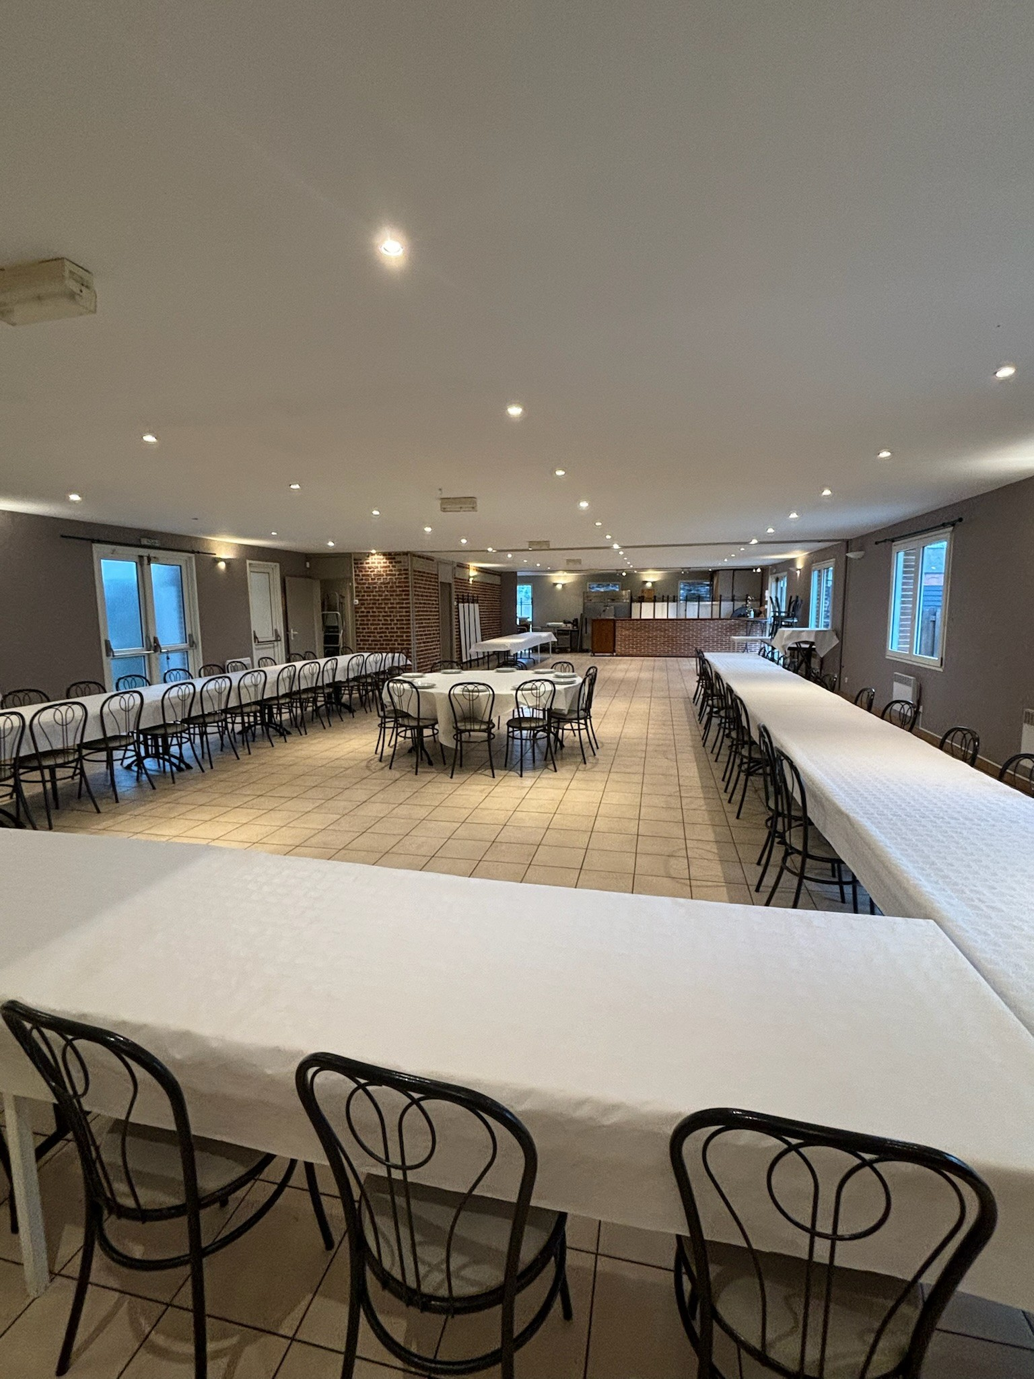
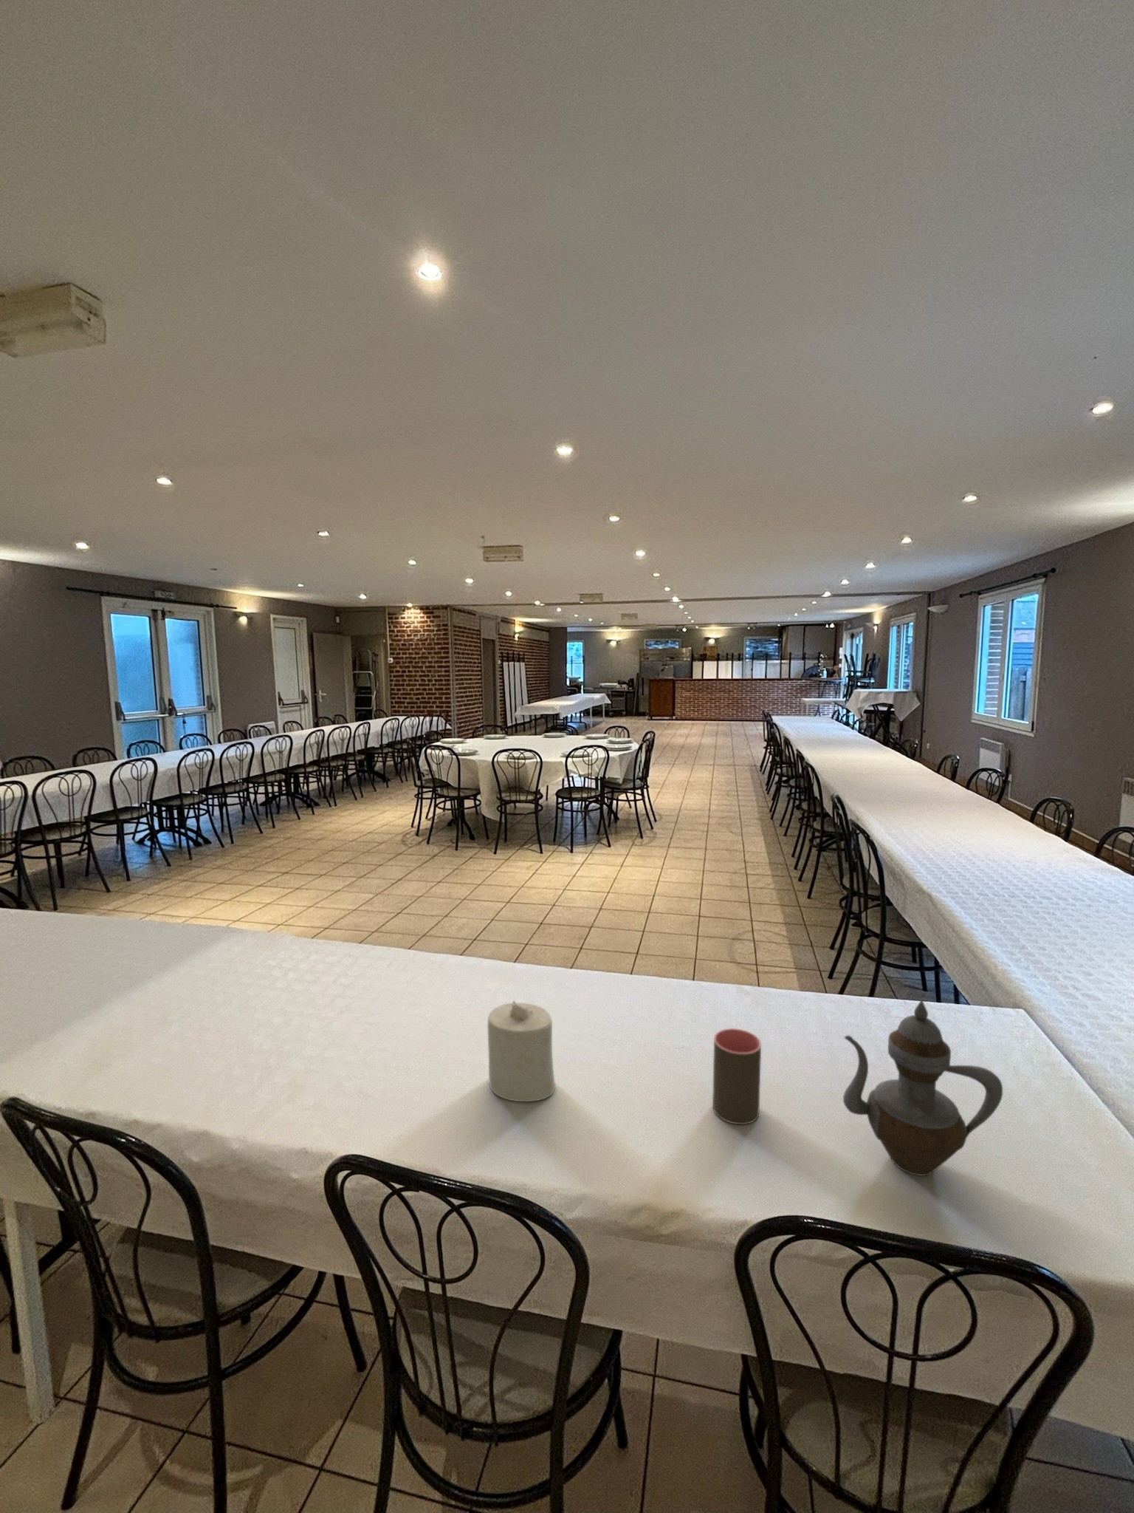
+ cup [711,1028,762,1125]
+ teapot [842,1000,1003,1177]
+ candle [486,1001,556,1102]
